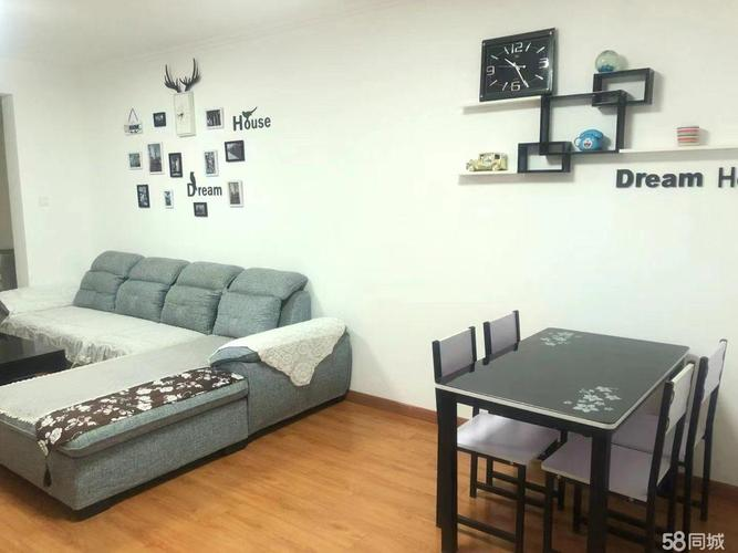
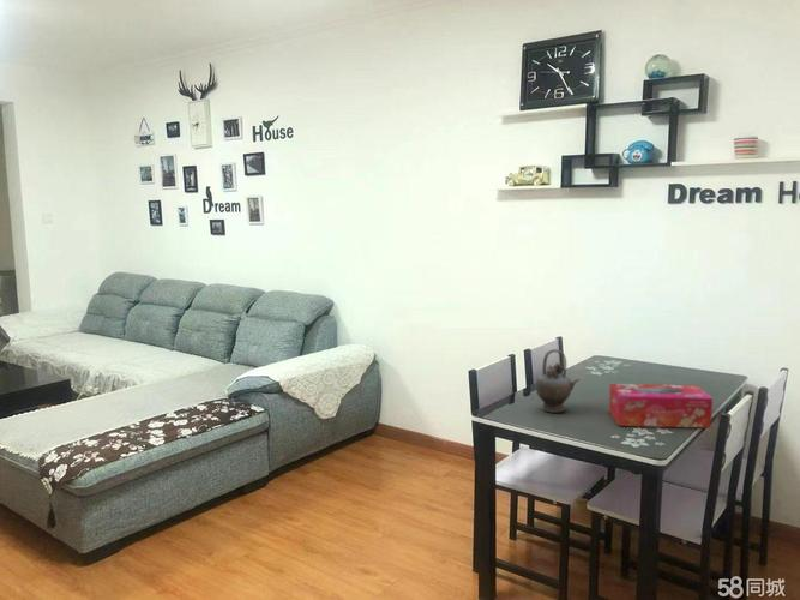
+ tissue box [608,383,714,430]
+ teapot [535,348,581,414]
